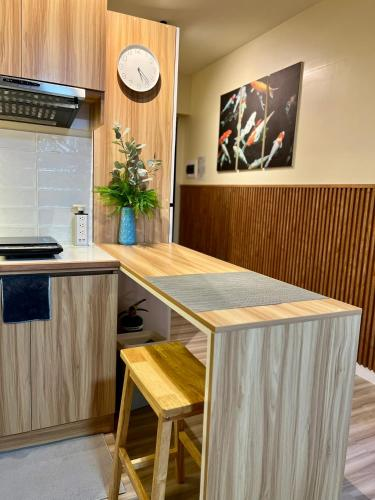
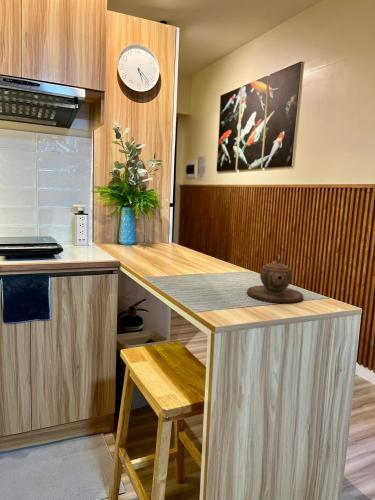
+ teapot [246,253,304,304]
